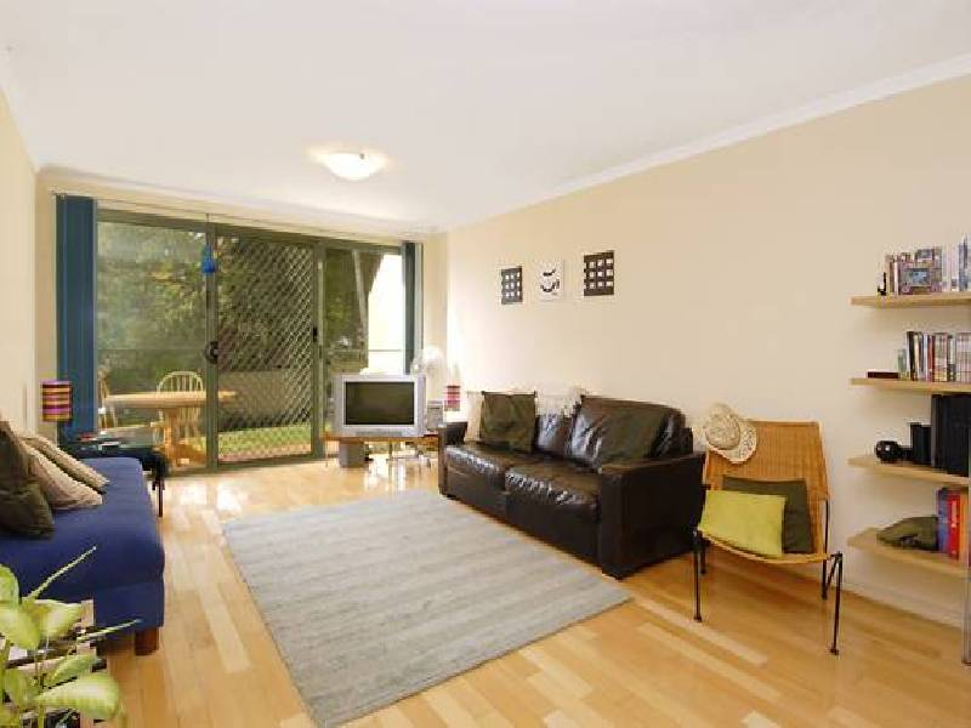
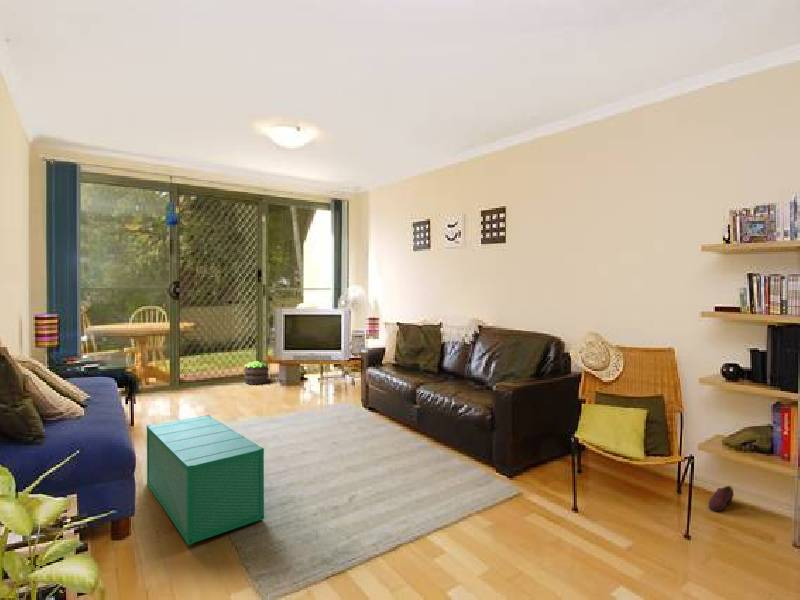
+ potted plant [243,360,269,385]
+ shoe [707,485,735,512]
+ storage bin [146,414,265,546]
